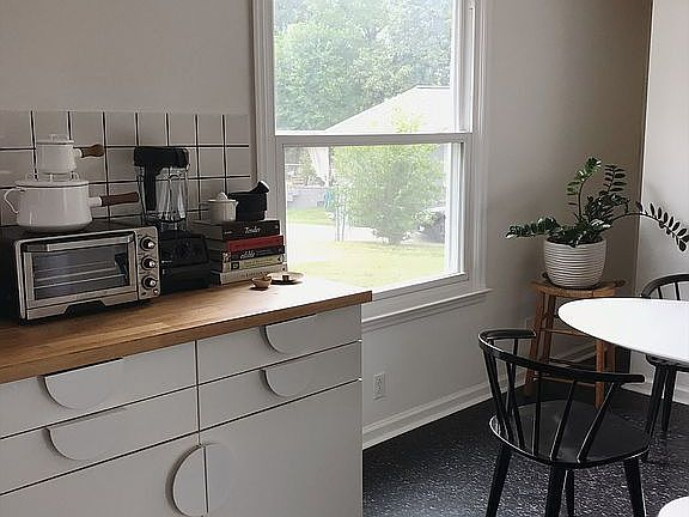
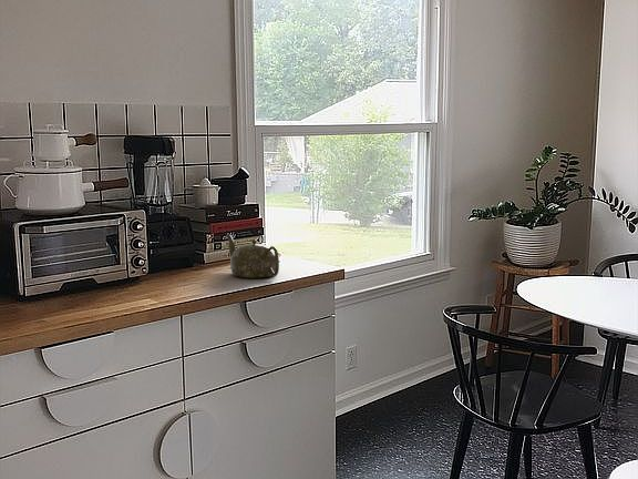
+ teapot [225,233,280,279]
